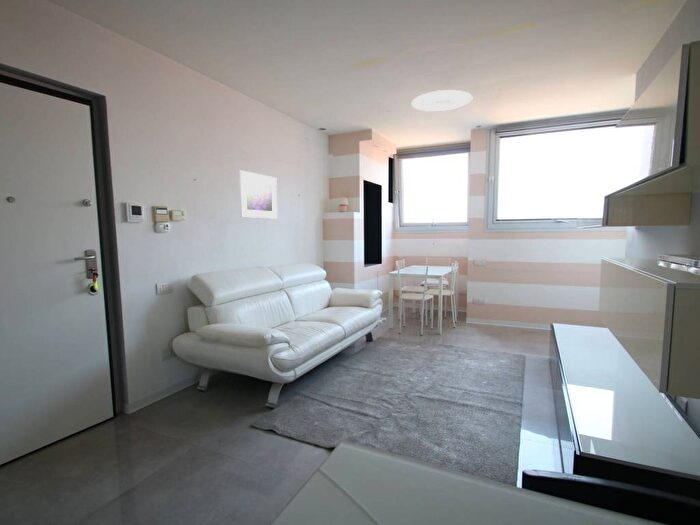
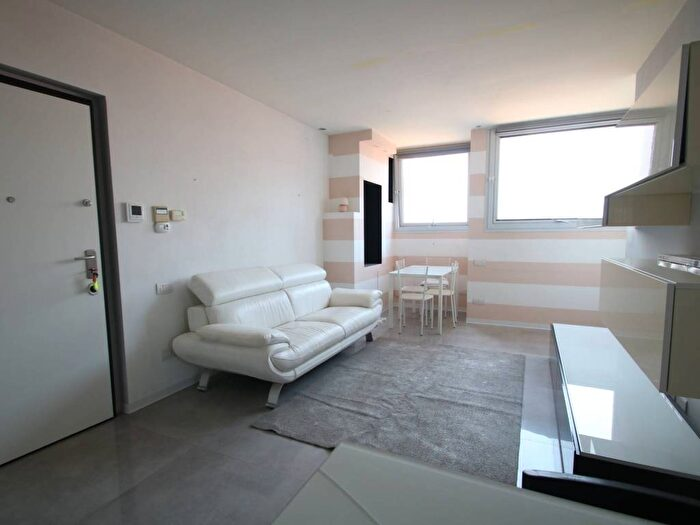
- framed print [238,169,278,219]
- ceiling light [411,89,473,113]
